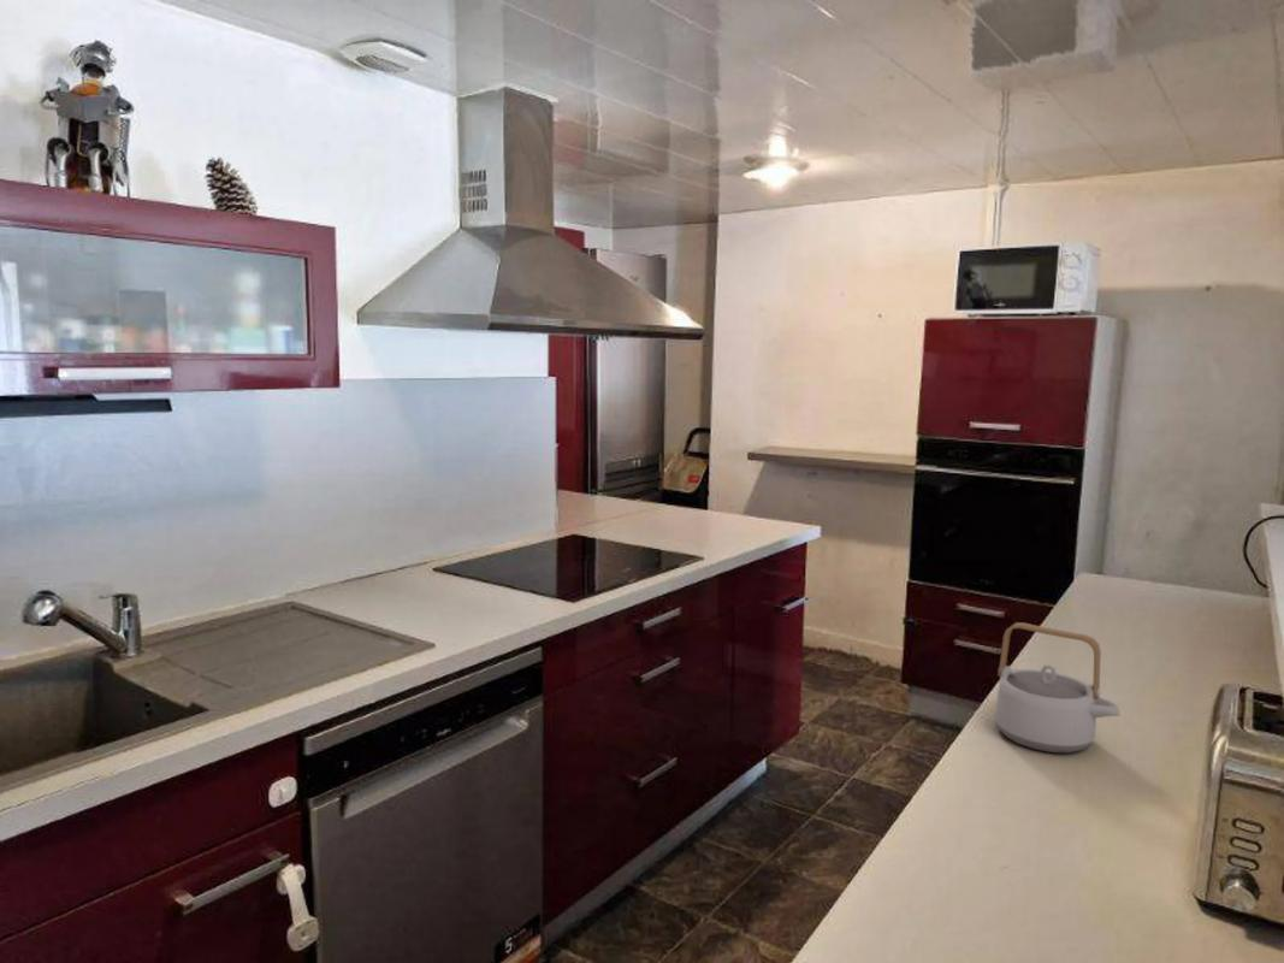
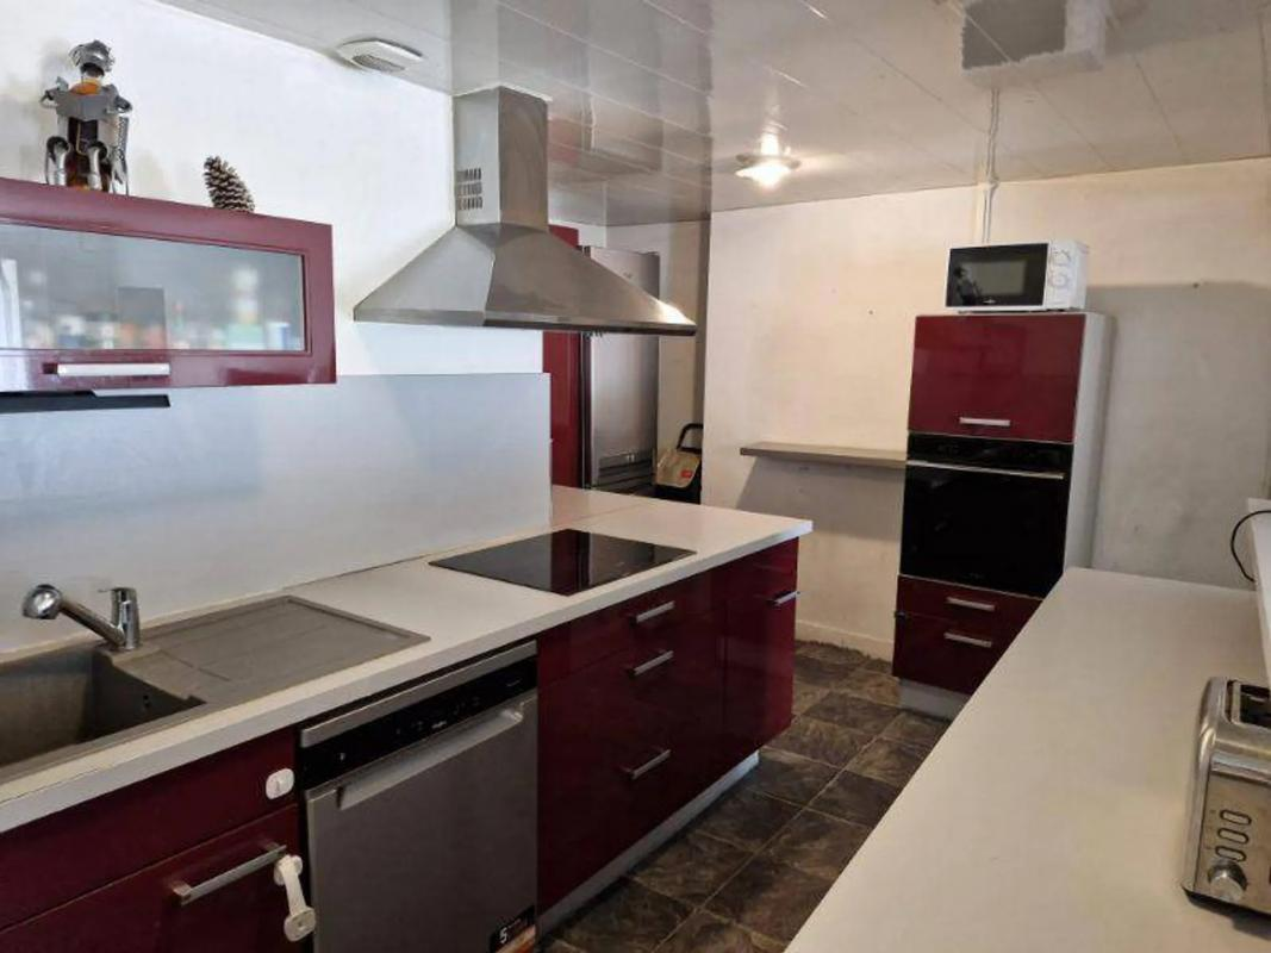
- teapot [994,621,1120,754]
